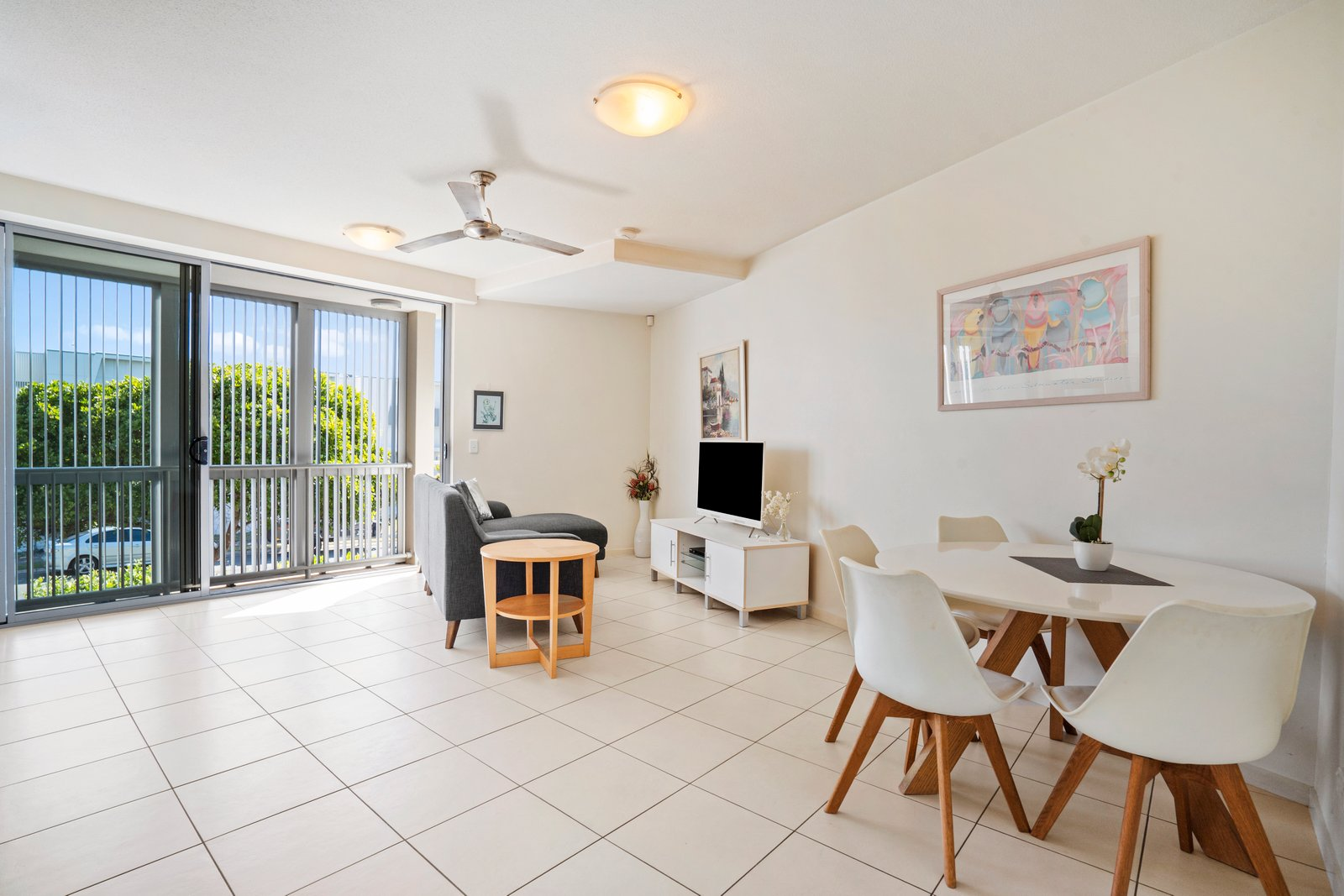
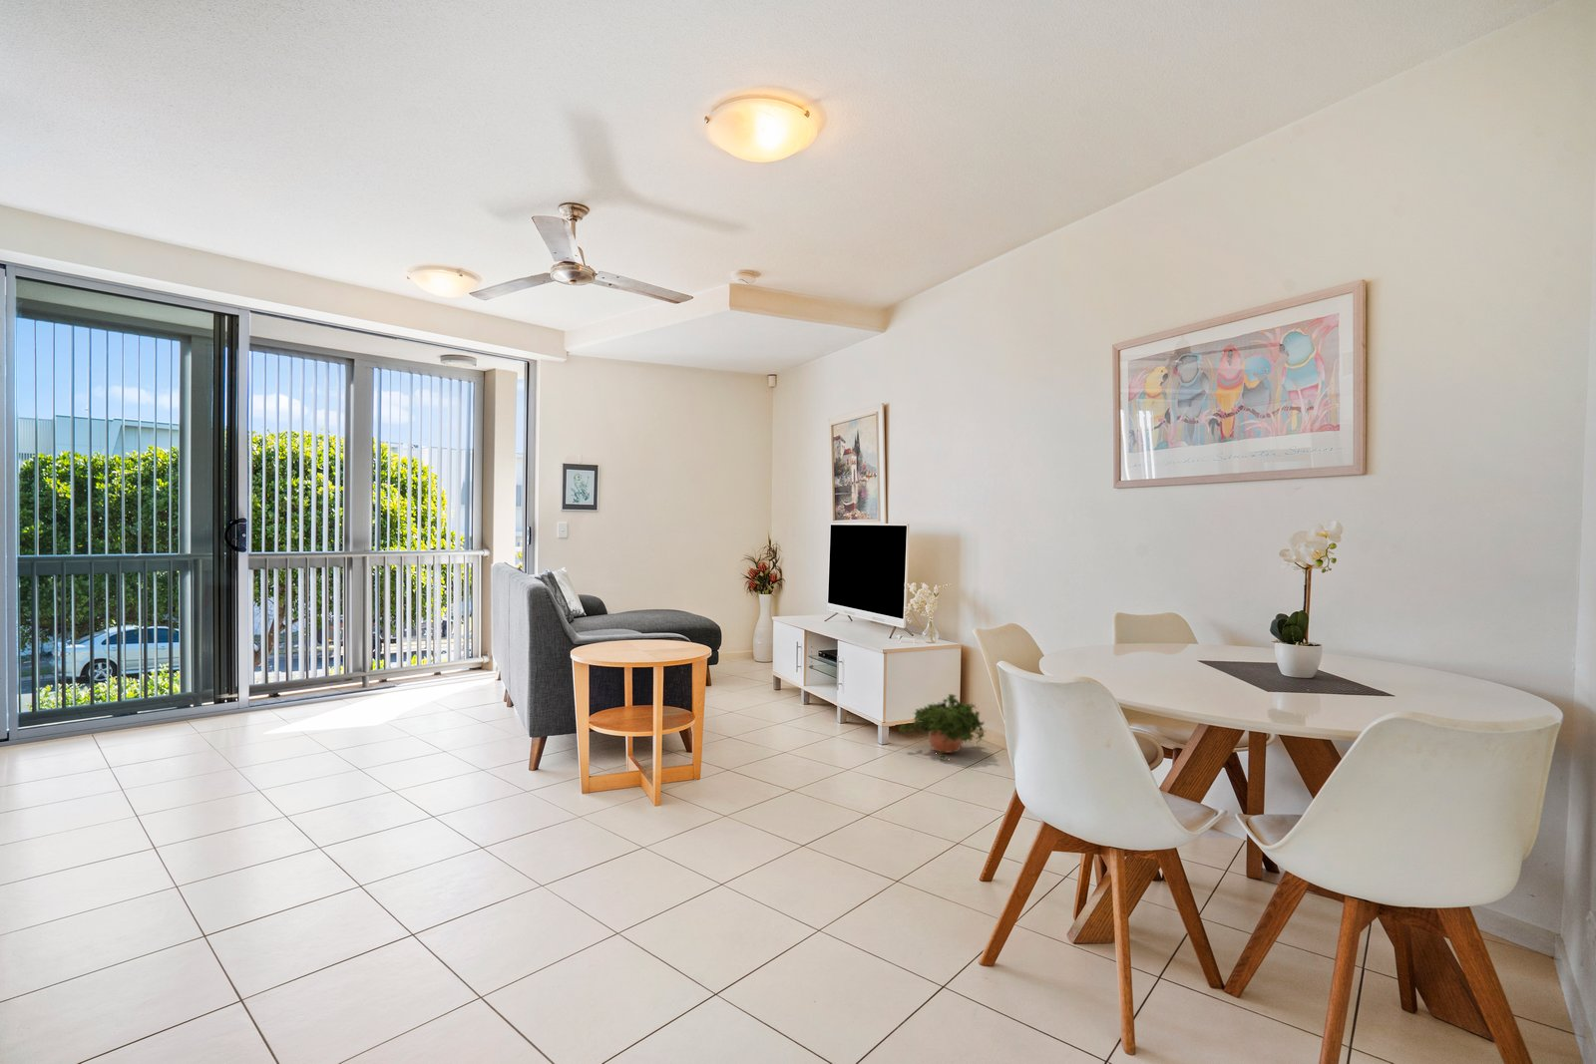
+ potted plant [899,694,987,761]
